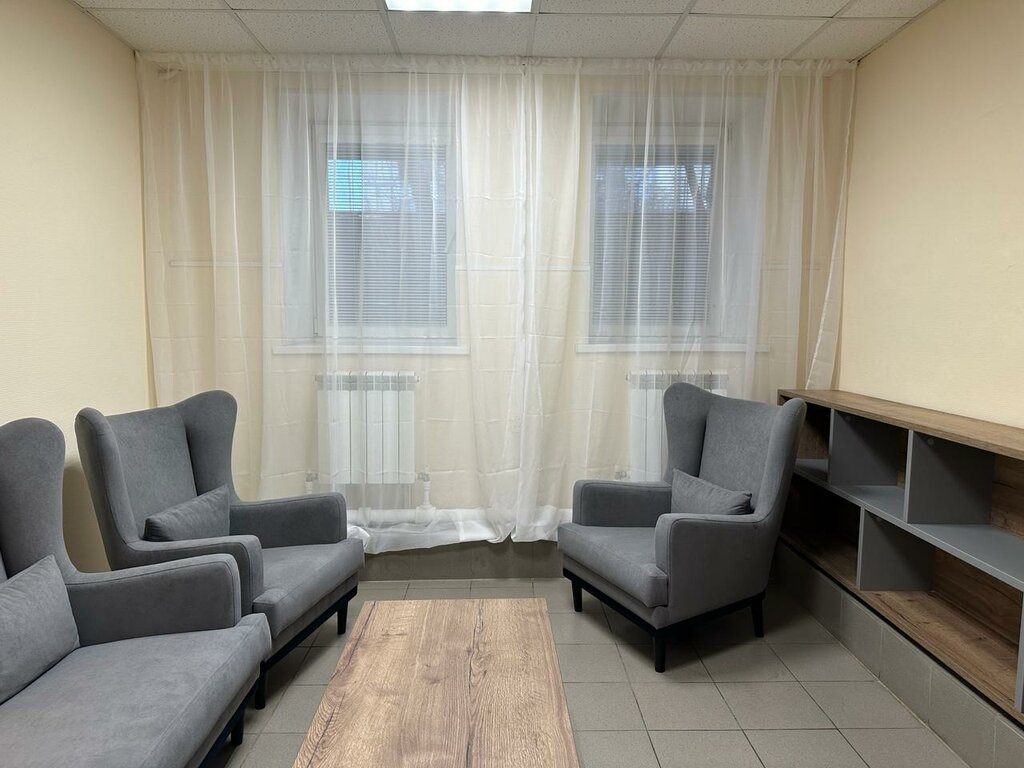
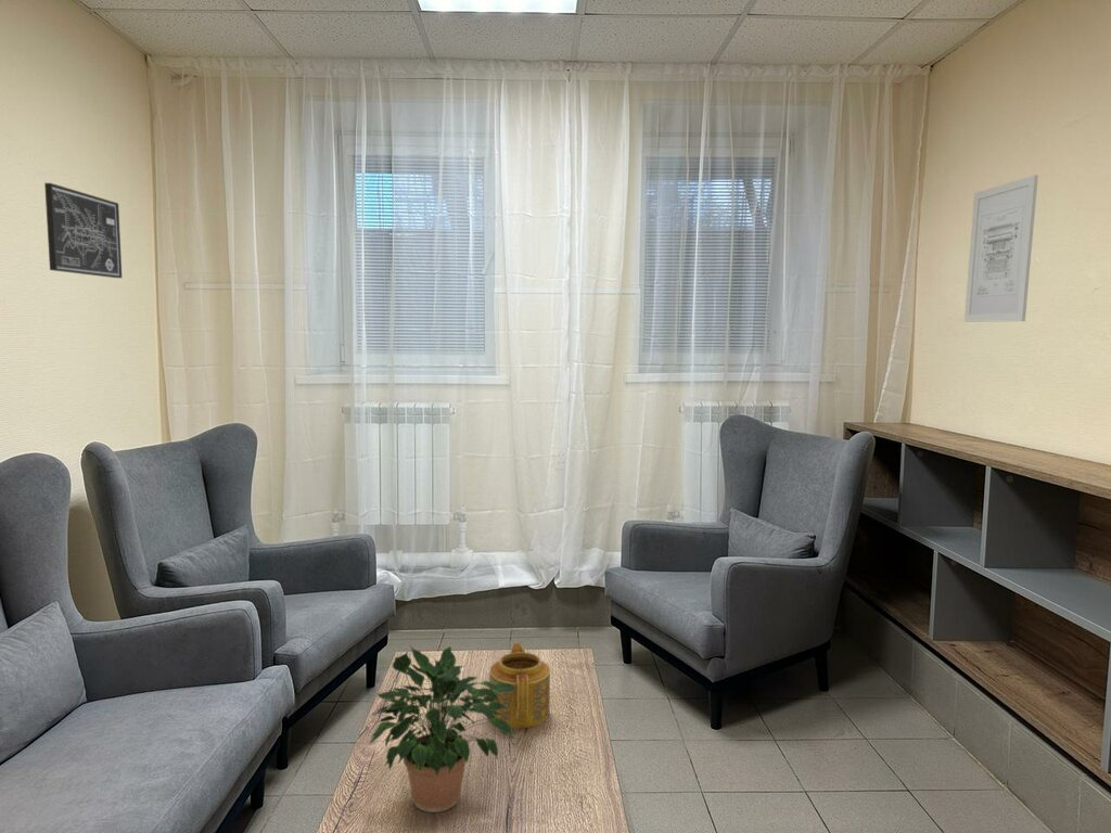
+ wall art [43,182,123,279]
+ wall art [963,174,1039,323]
+ potted plant [369,643,516,813]
+ teapot [488,642,551,729]
